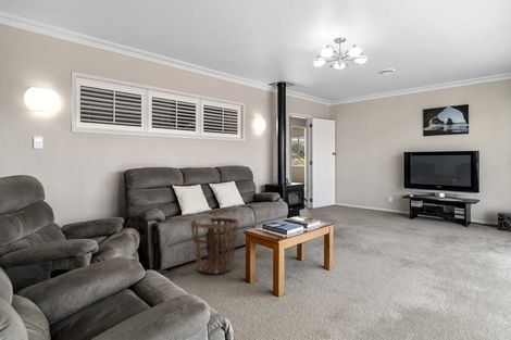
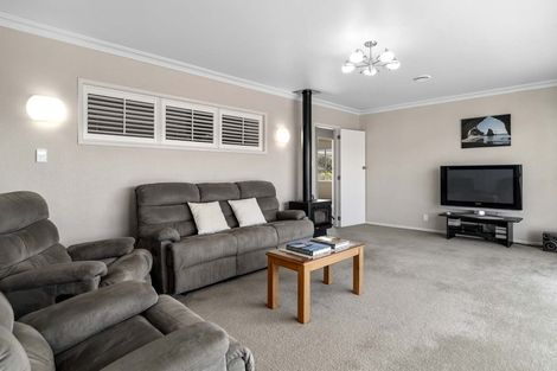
- basket [189,216,239,275]
